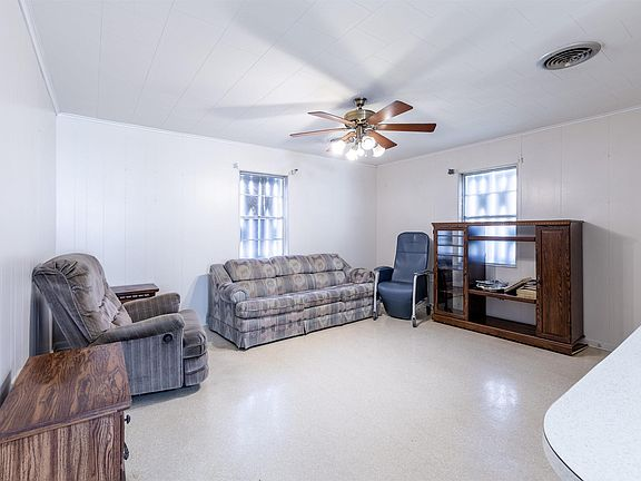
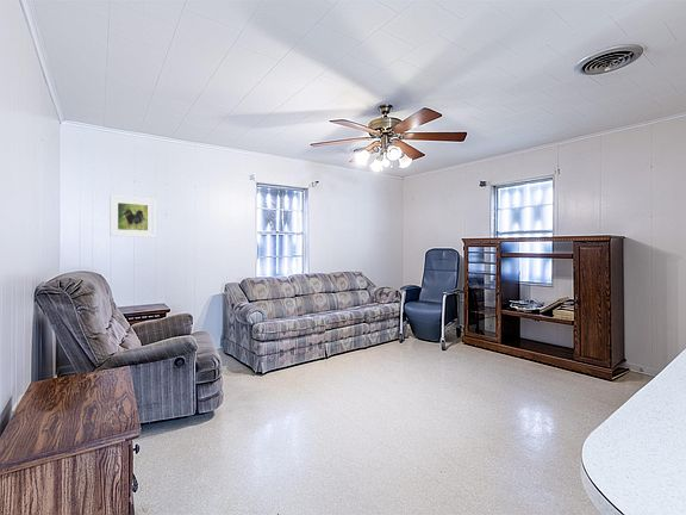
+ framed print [108,194,156,238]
